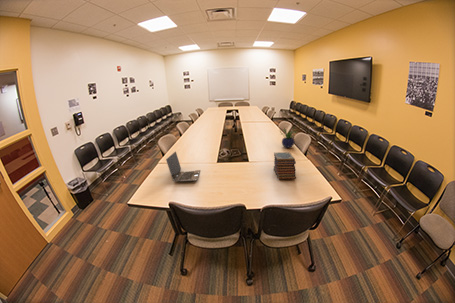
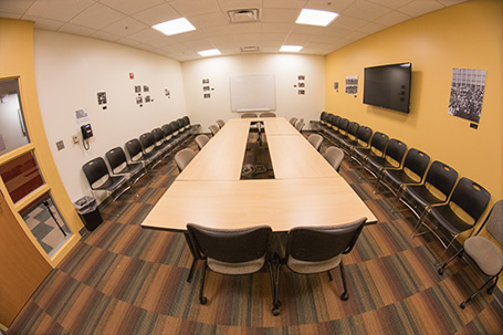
- laptop [165,151,202,183]
- book stack [273,151,297,180]
- potted plant [279,126,299,148]
